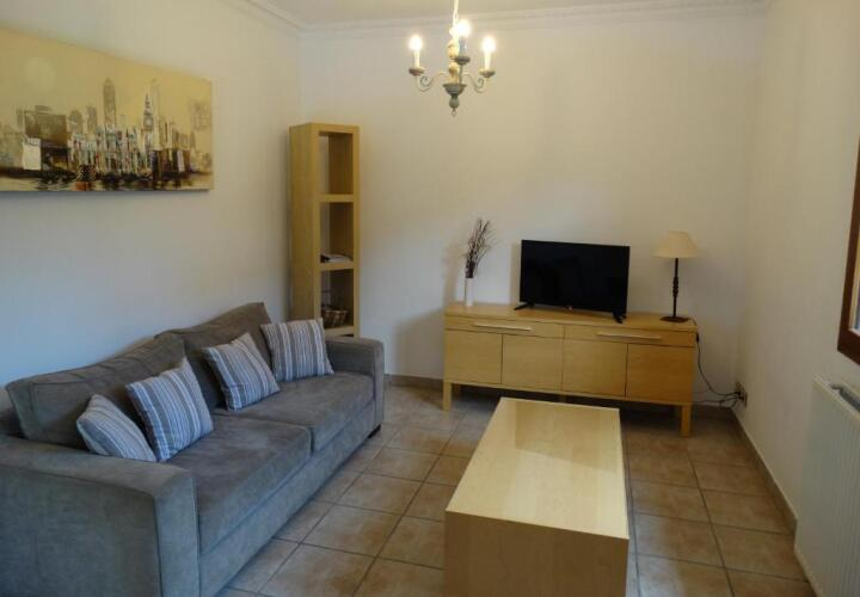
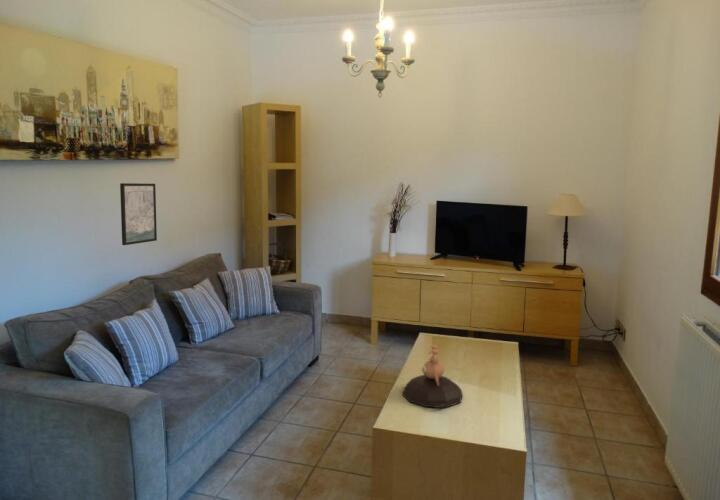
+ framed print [119,182,158,246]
+ decorative bowl [401,344,464,409]
